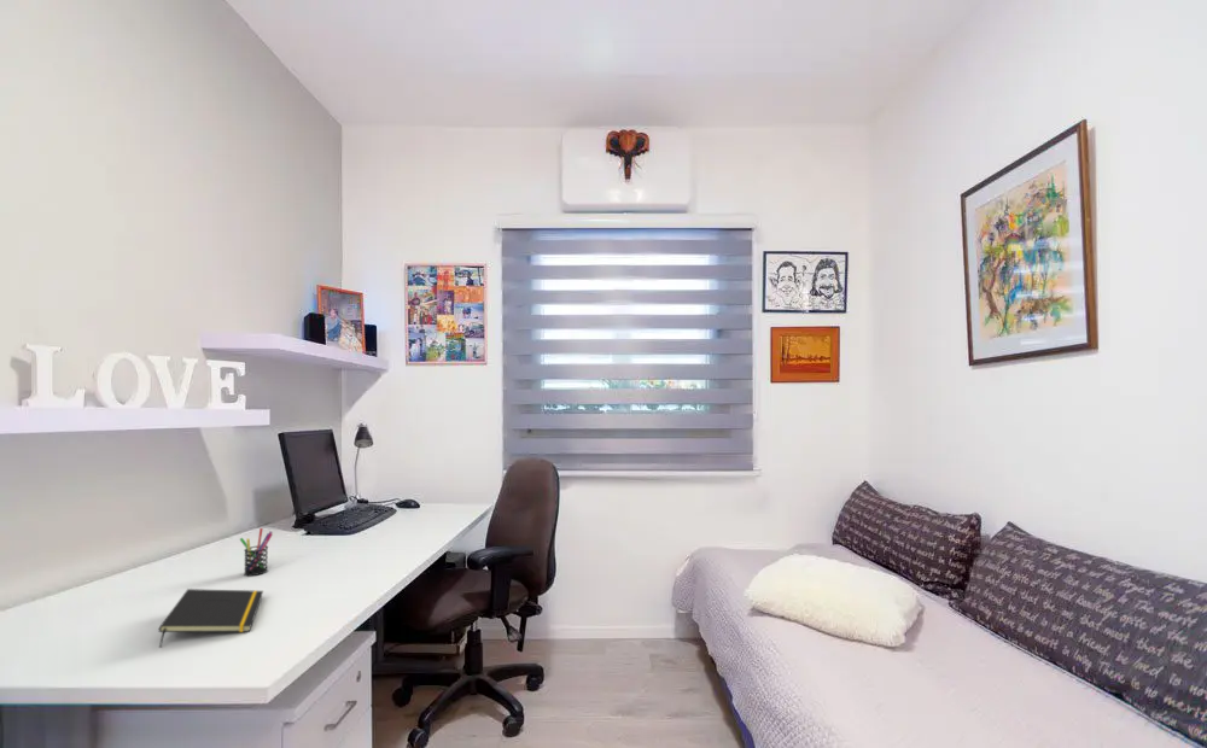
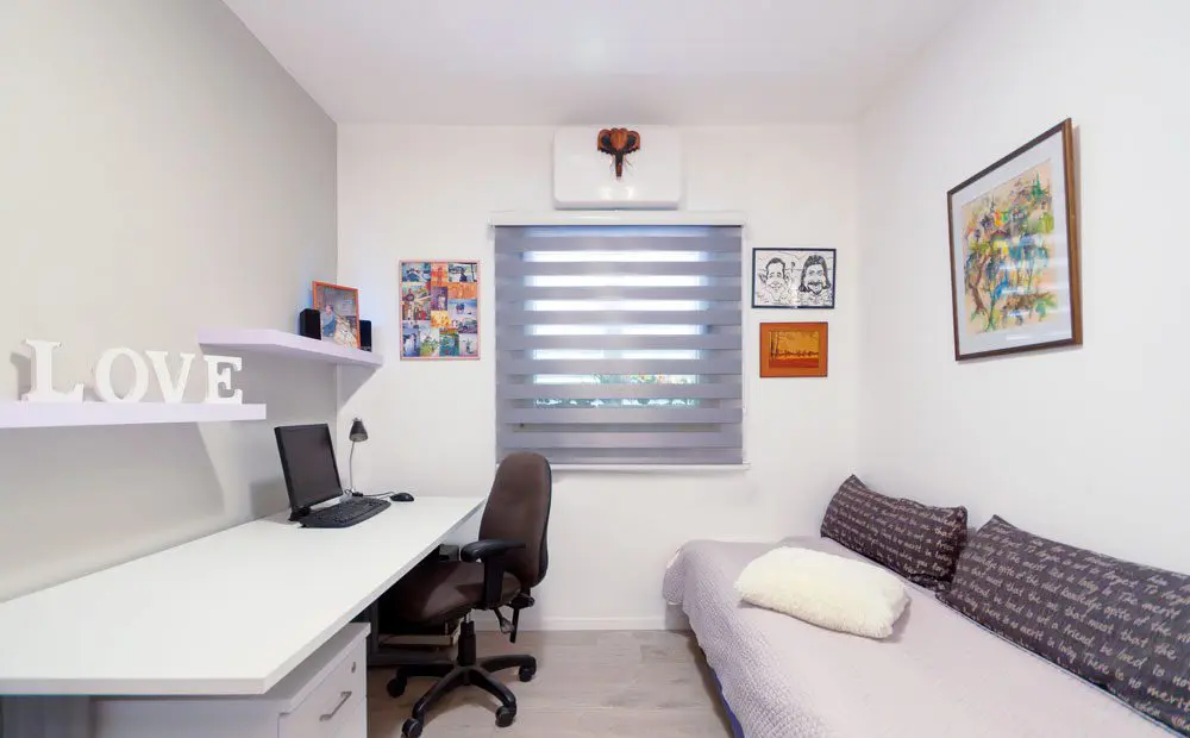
- pen holder [239,527,274,577]
- notepad [157,588,264,649]
